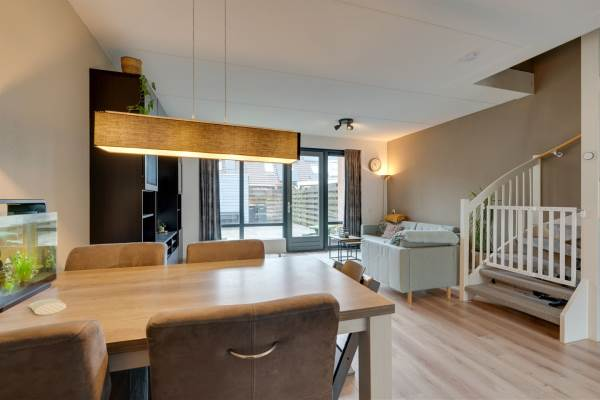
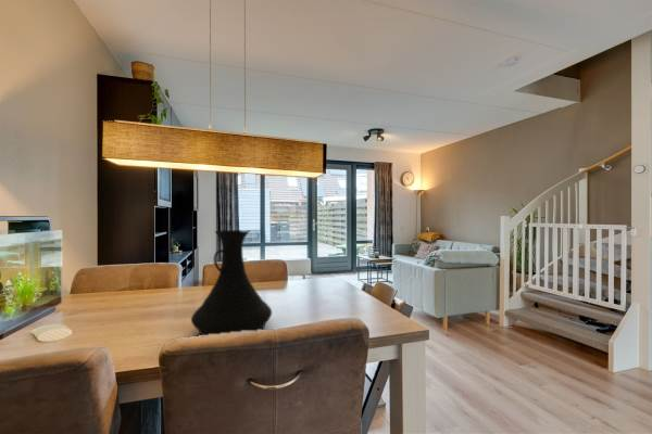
+ vase [190,229,273,336]
